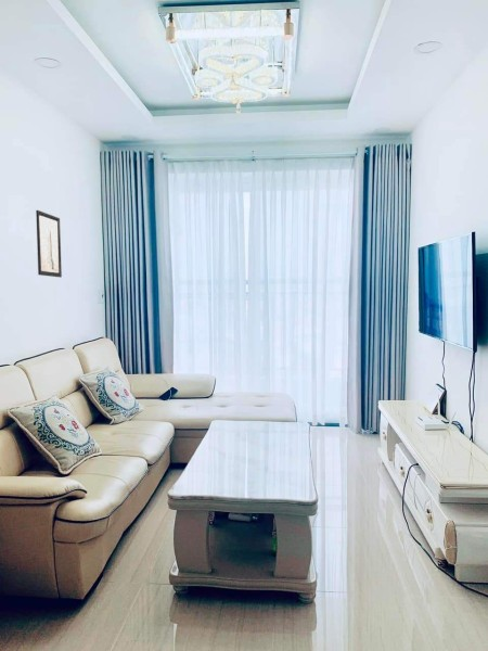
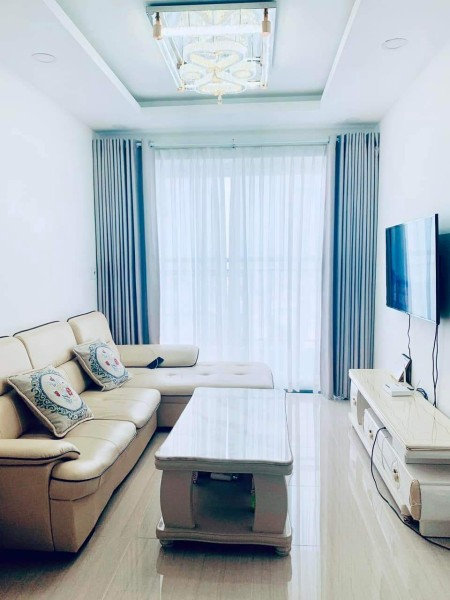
- wall art [35,209,63,279]
